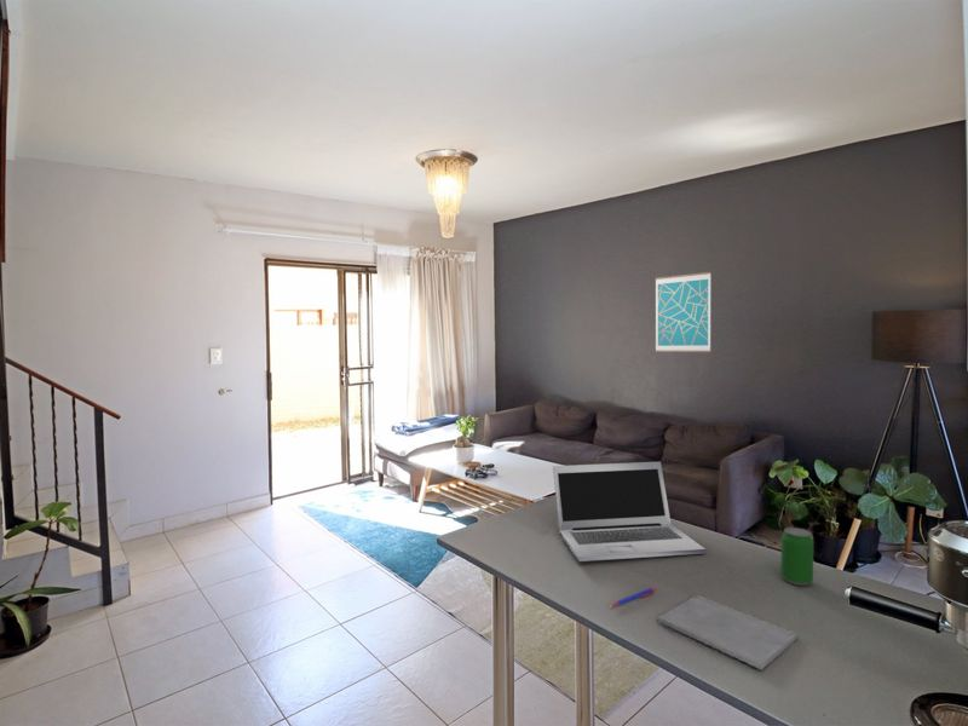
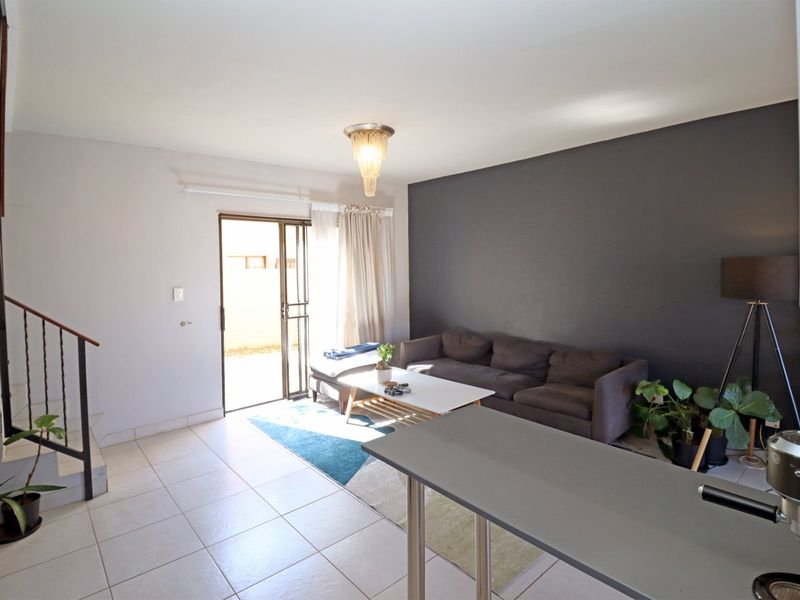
- laptop [552,461,707,563]
- beverage can [779,526,814,587]
- wall art [655,271,713,353]
- notepad [657,594,799,672]
- pen [610,586,657,607]
